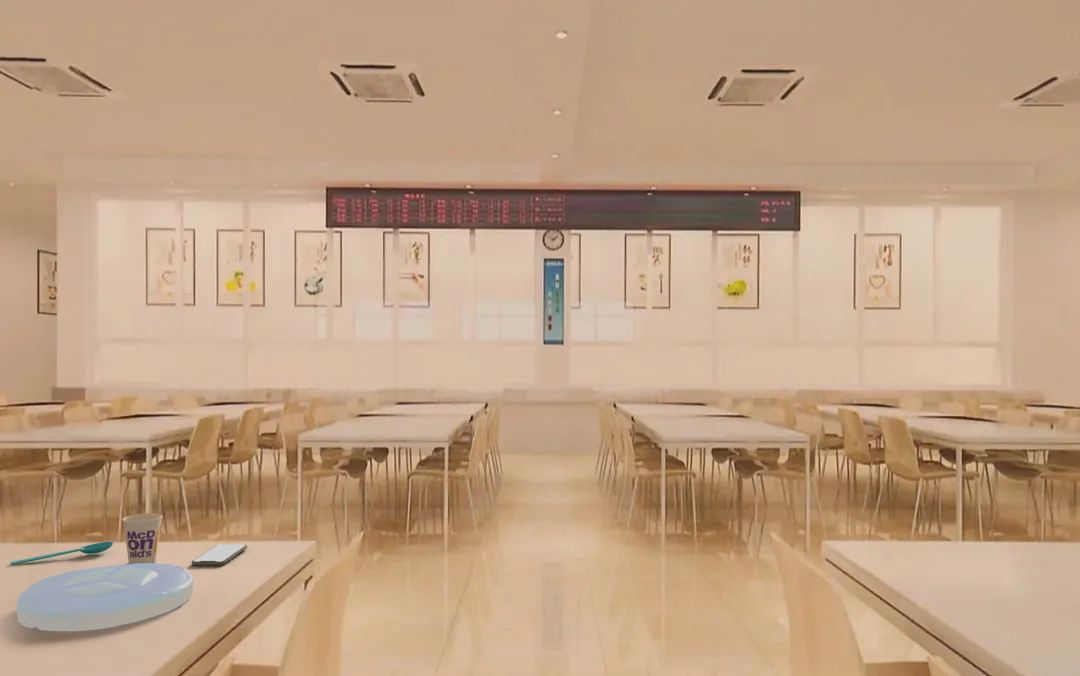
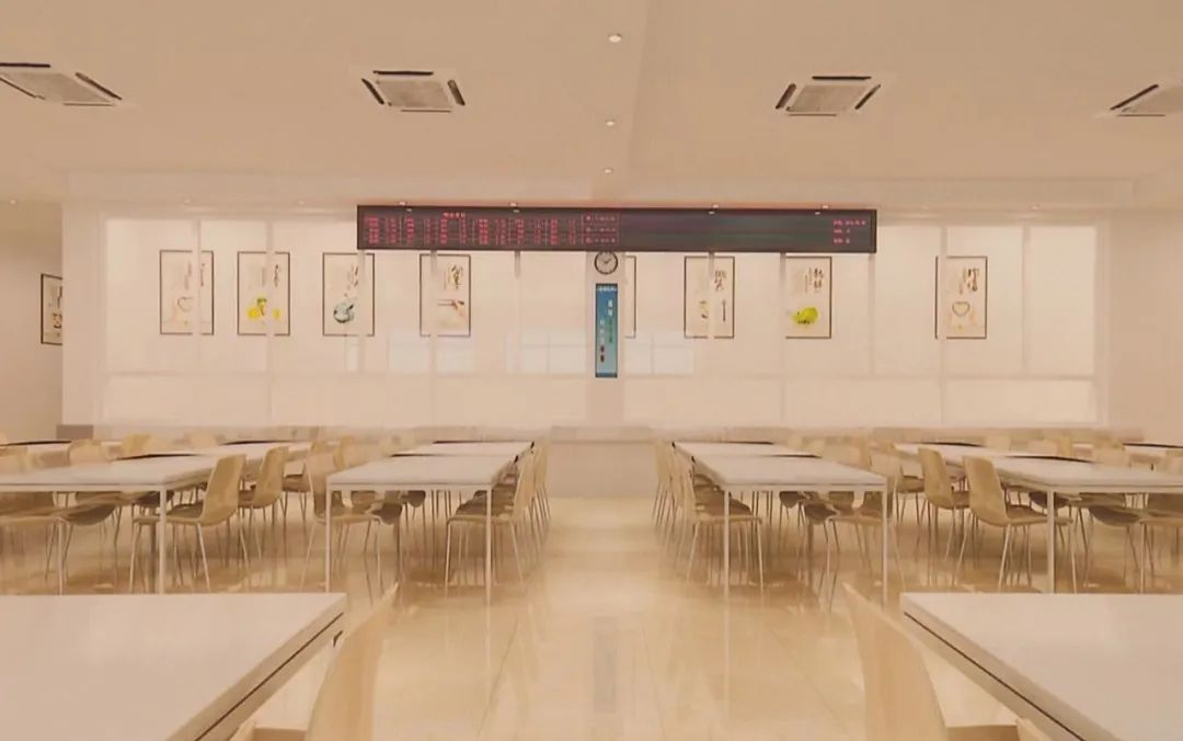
- cup [121,512,163,564]
- plate [16,562,194,632]
- smartphone [191,543,248,566]
- spoon [10,541,114,566]
